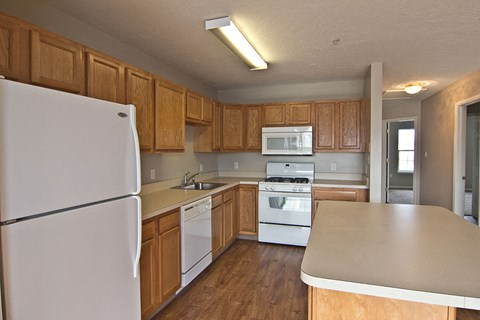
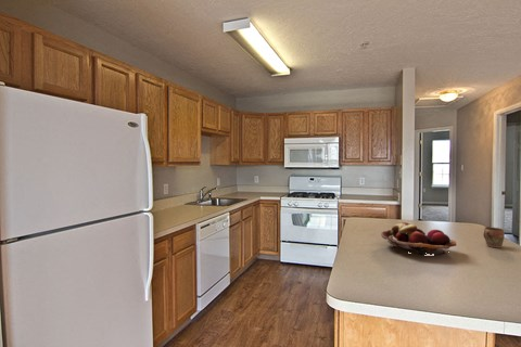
+ mug [483,226,506,248]
+ fruit basket [380,221,457,256]
